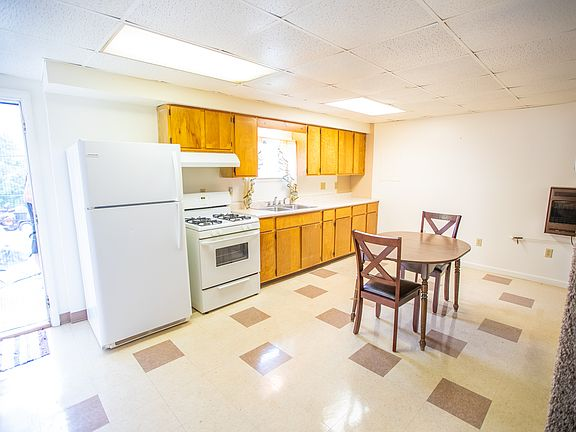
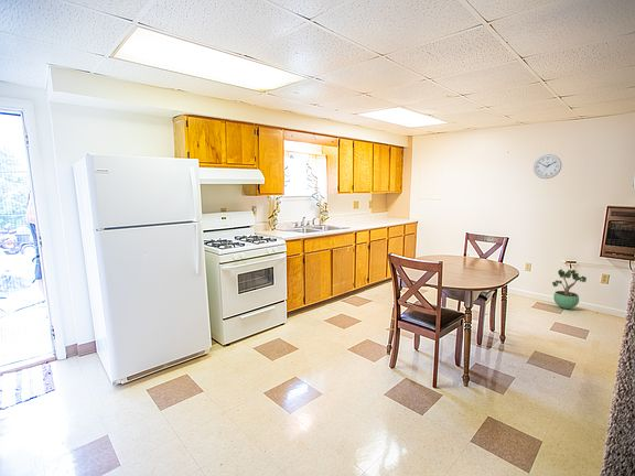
+ potted plant [551,269,588,310]
+ wall clock [532,153,562,180]
